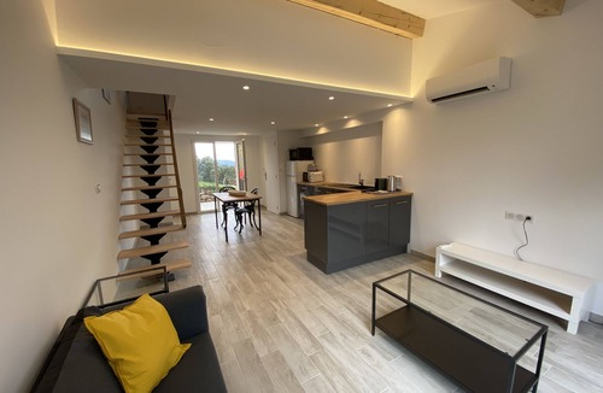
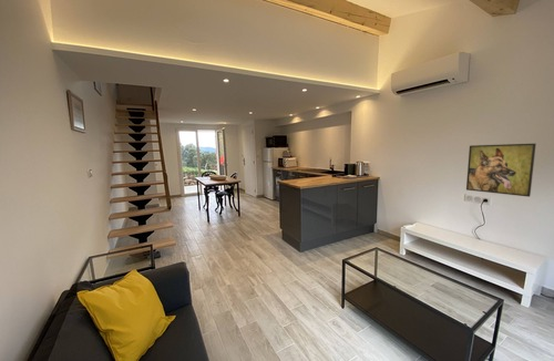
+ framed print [465,143,537,198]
